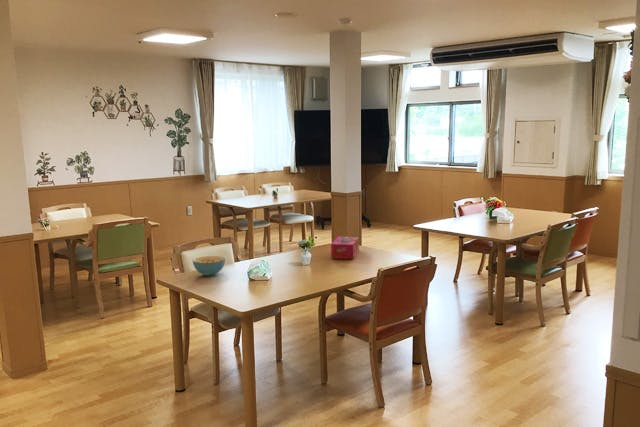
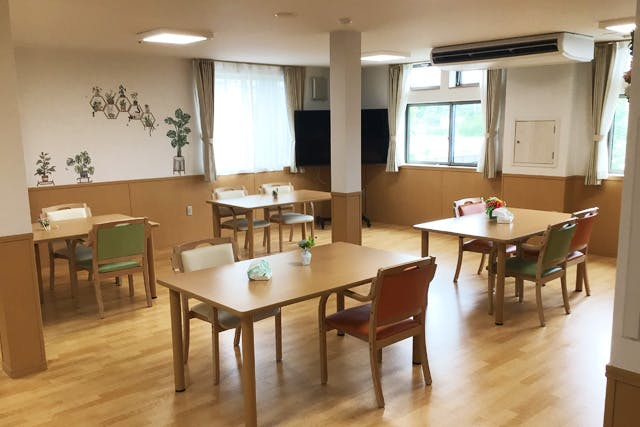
- cereal bowl [192,255,226,277]
- tissue box [330,236,360,260]
